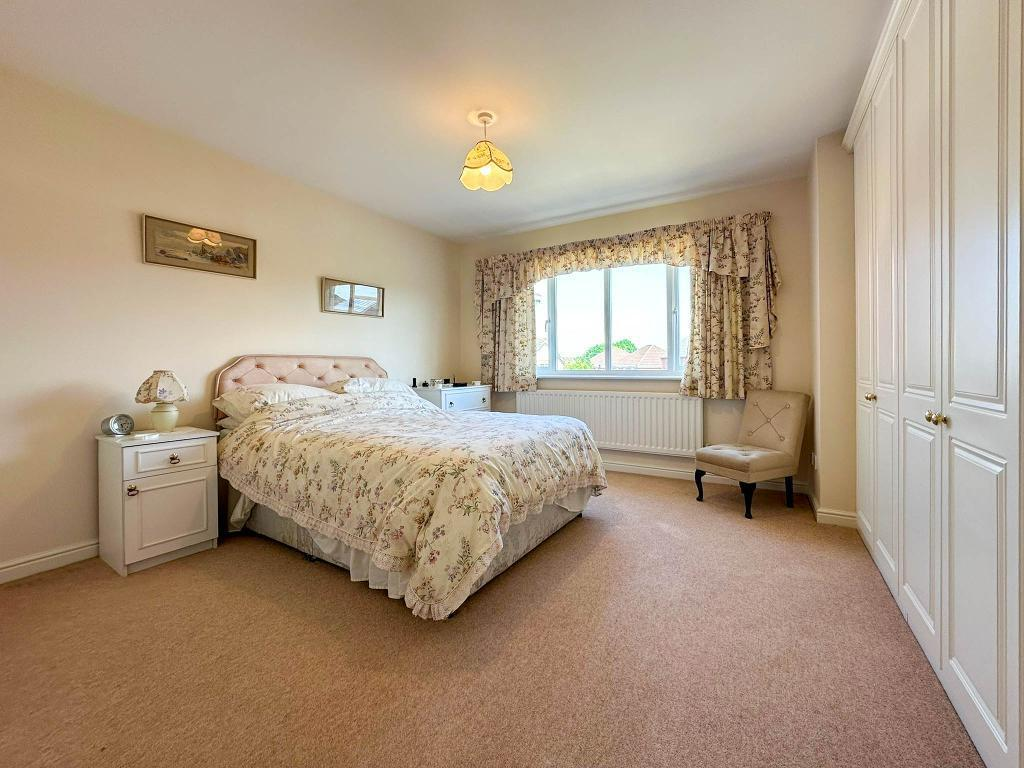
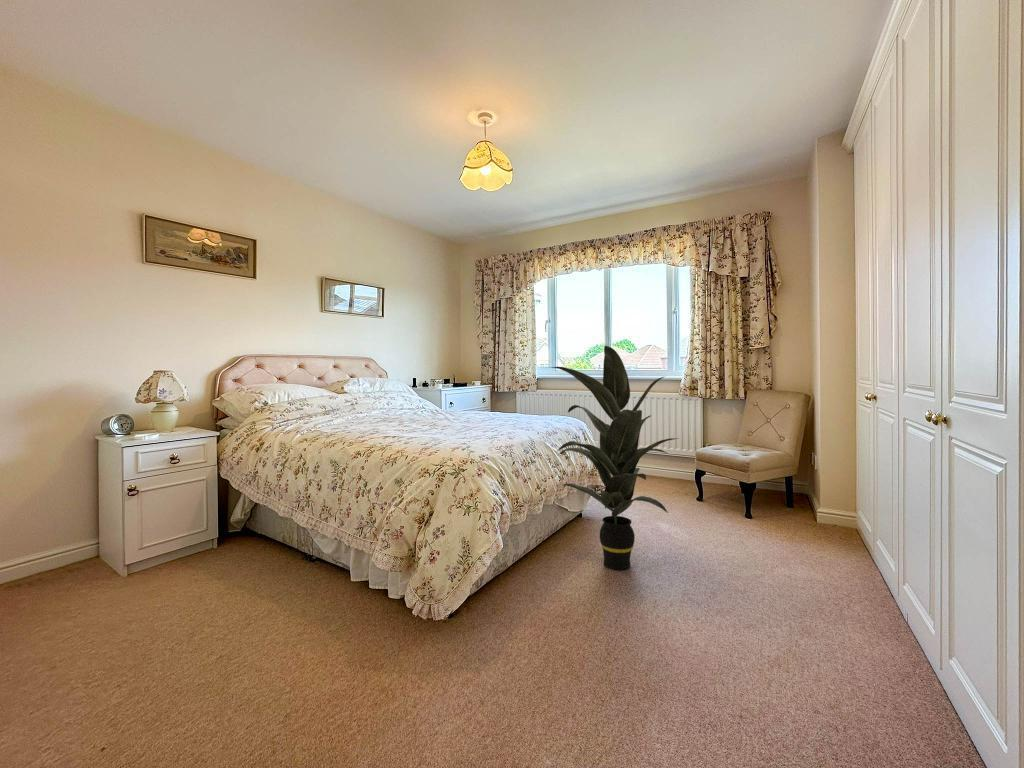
+ indoor plant [548,345,680,571]
